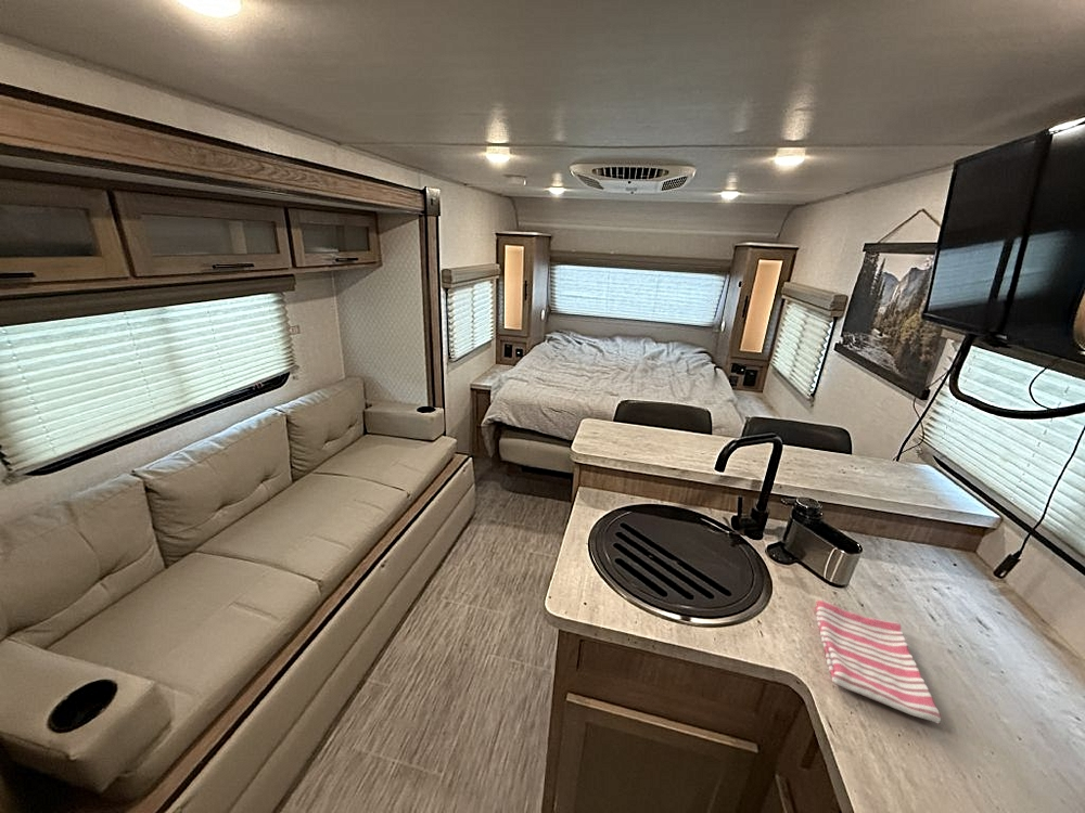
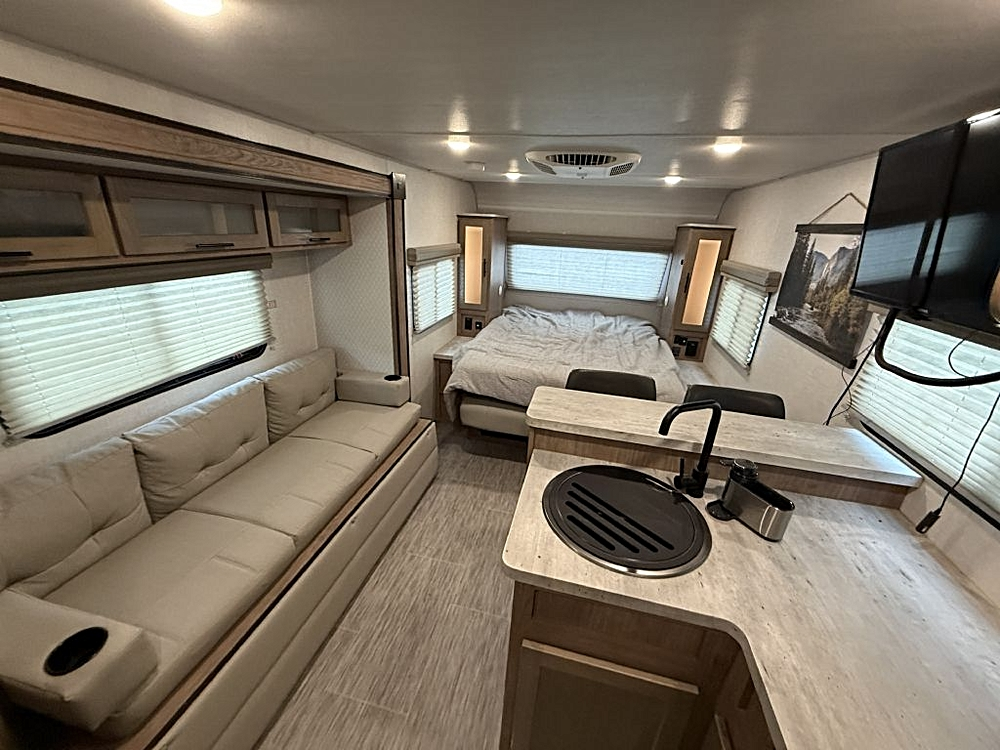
- dish towel [814,599,942,724]
